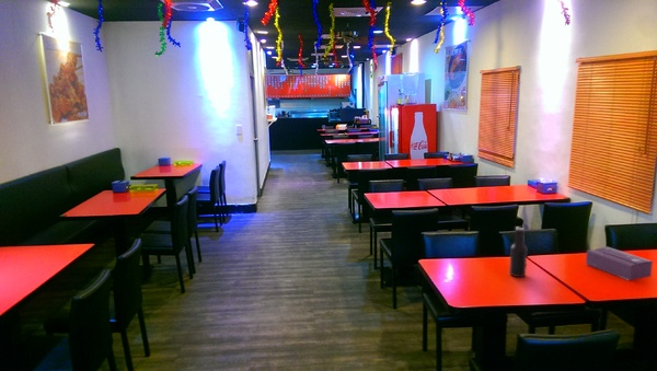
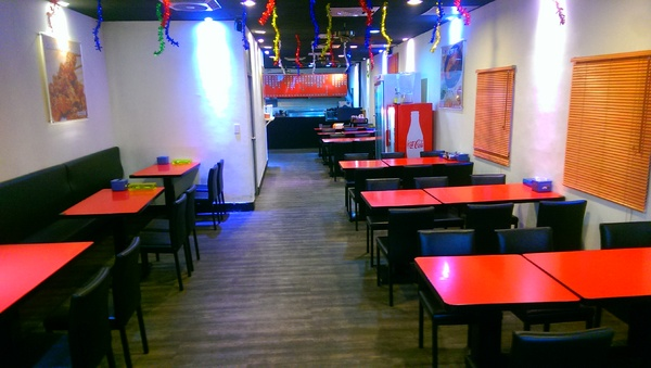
- beer bottle [508,227,528,278]
- tissue box [585,246,654,281]
